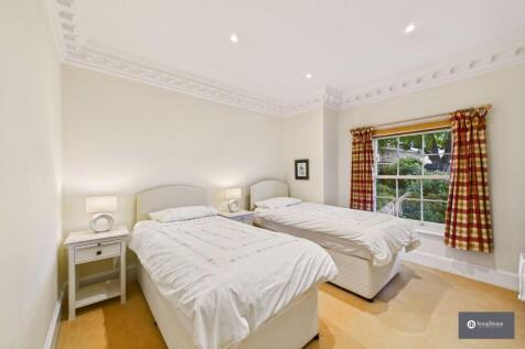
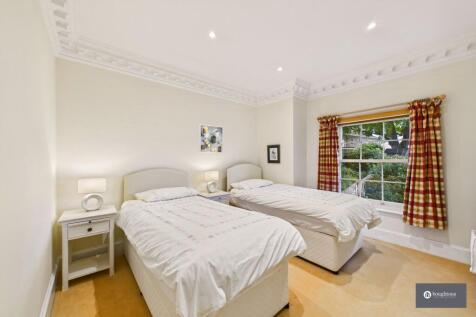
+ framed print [198,124,224,154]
